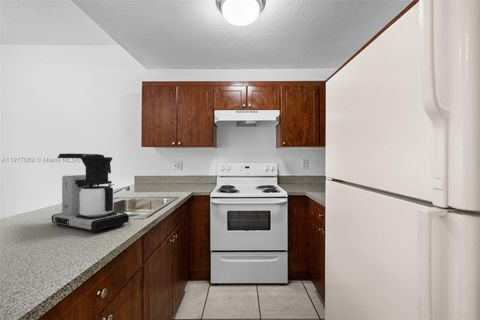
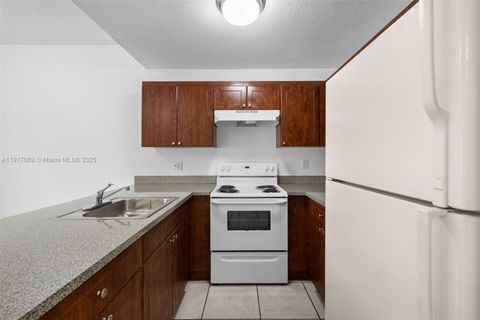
- coffee maker [51,153,130,233]
